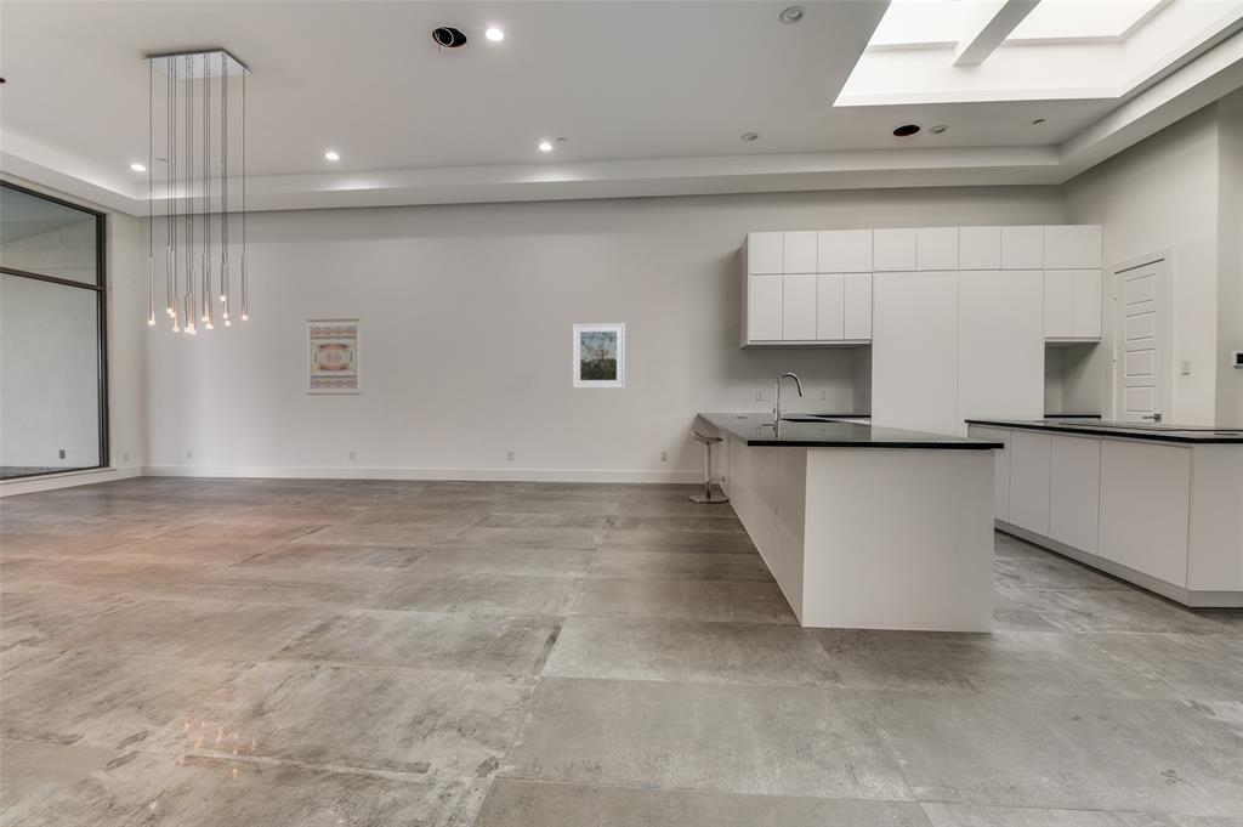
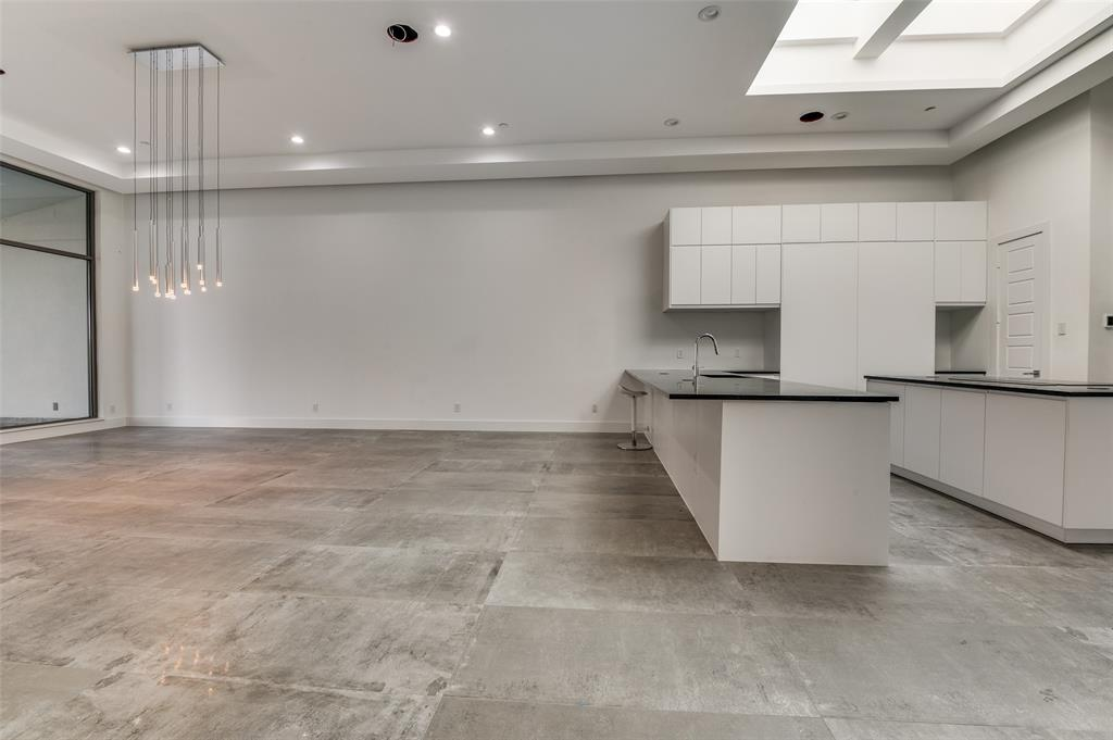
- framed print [572,322,626,389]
- wall art [306,317,362,396]
